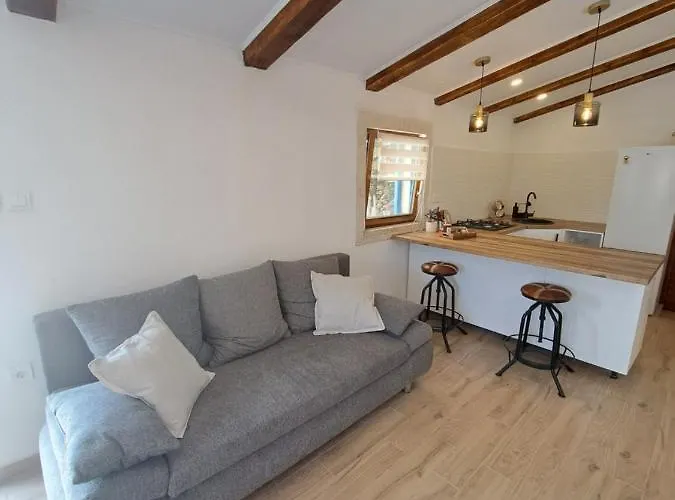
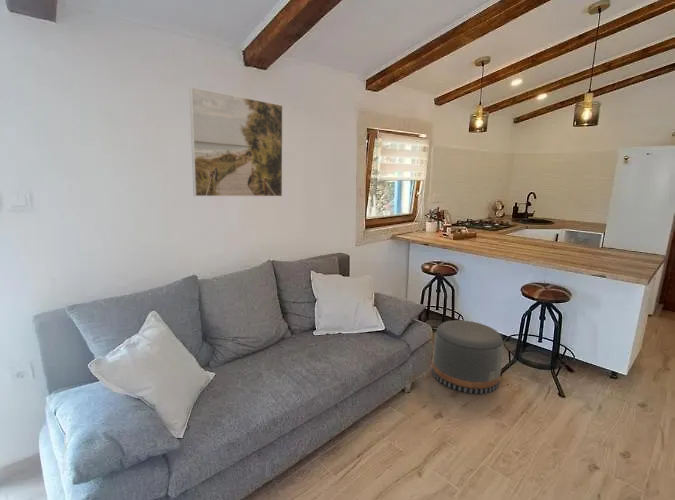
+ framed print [188,86,284,197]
+ pouf [431,319,504,395]
